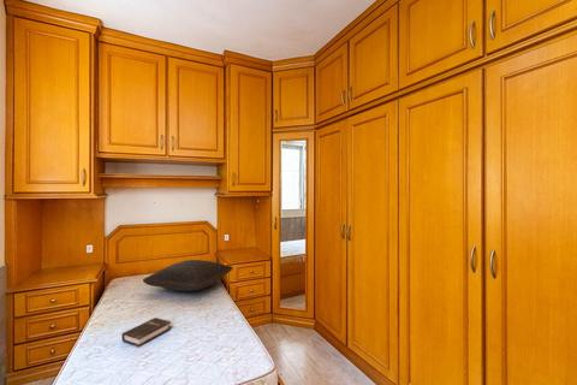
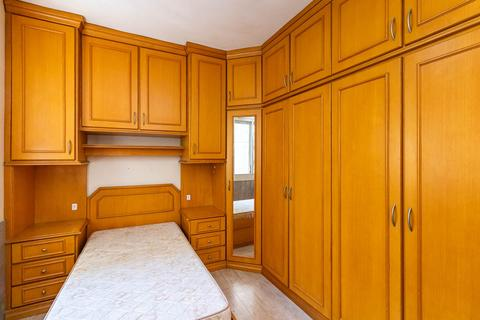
- pillow [142,259,234,292]
- hardback book [120,316,172,348]
